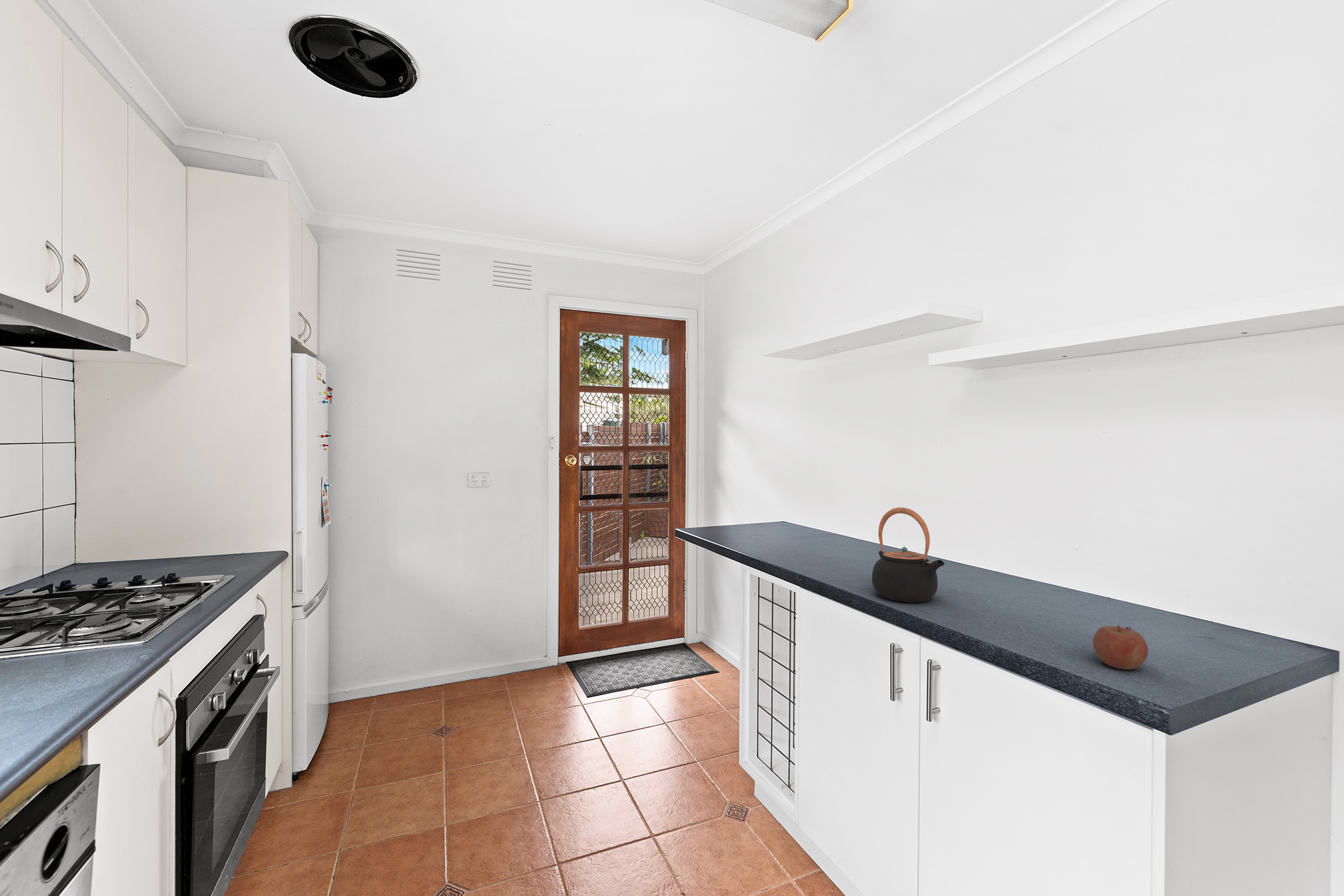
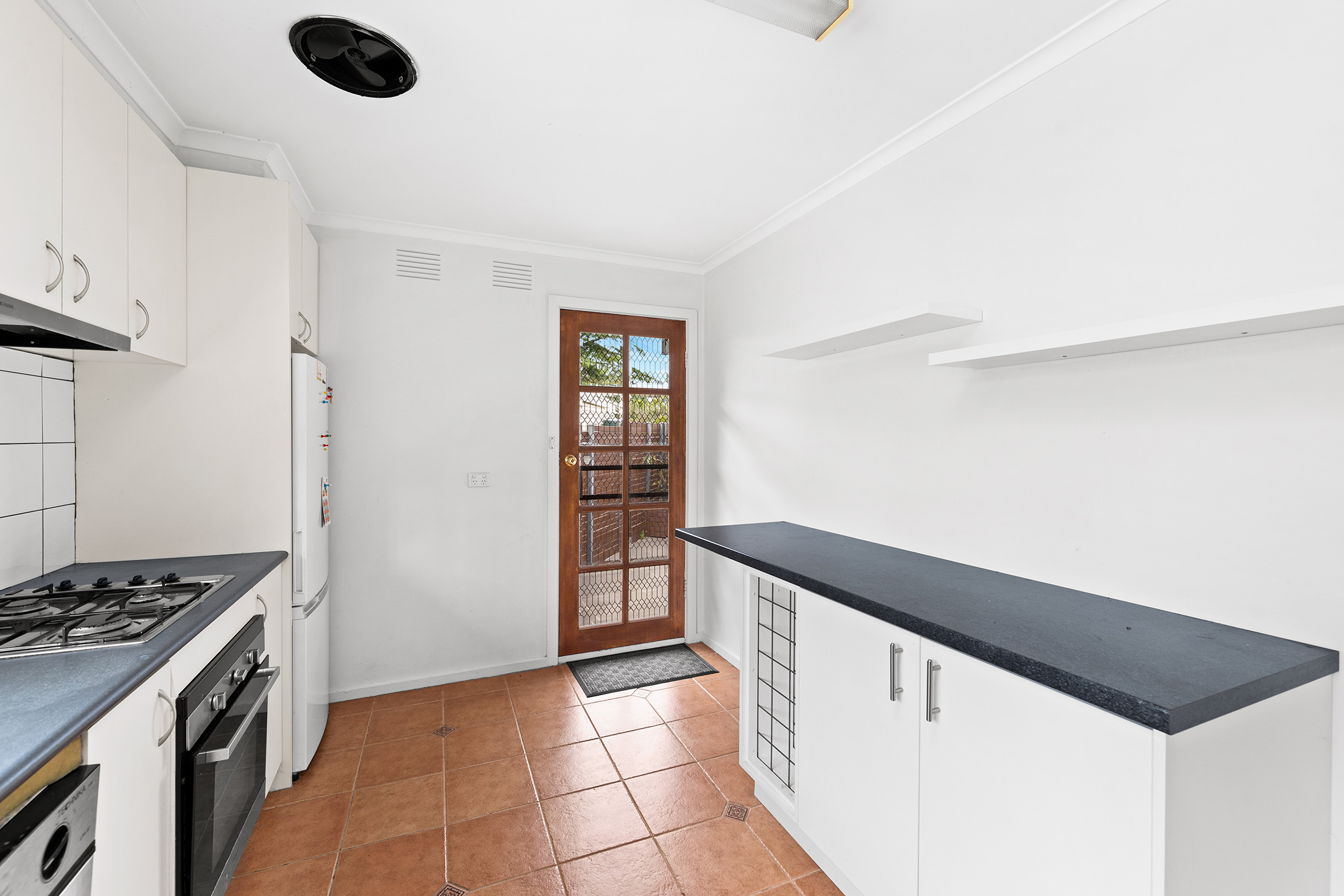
- apple [1093,624,1149,670]
- teapot [872,507,945,603]
